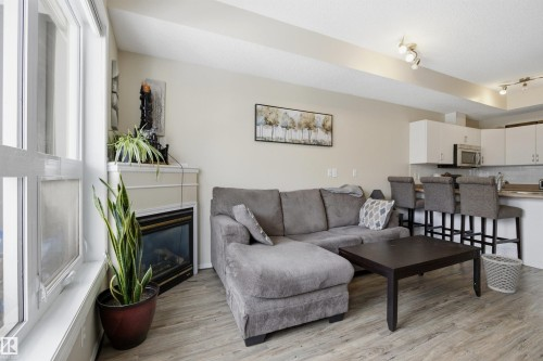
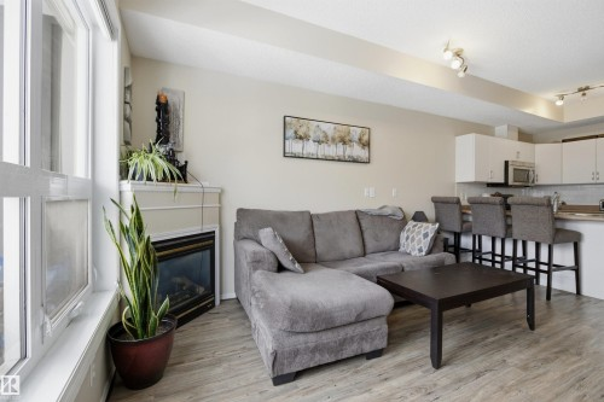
- wastebasket [480,253,525,294]
